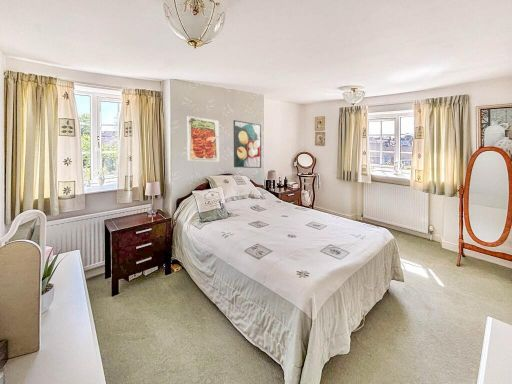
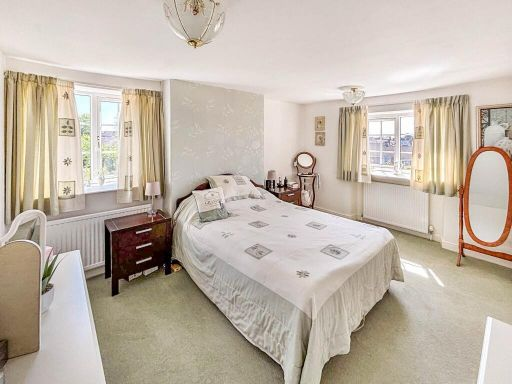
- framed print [233,119,262,169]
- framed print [186,115,220,163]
